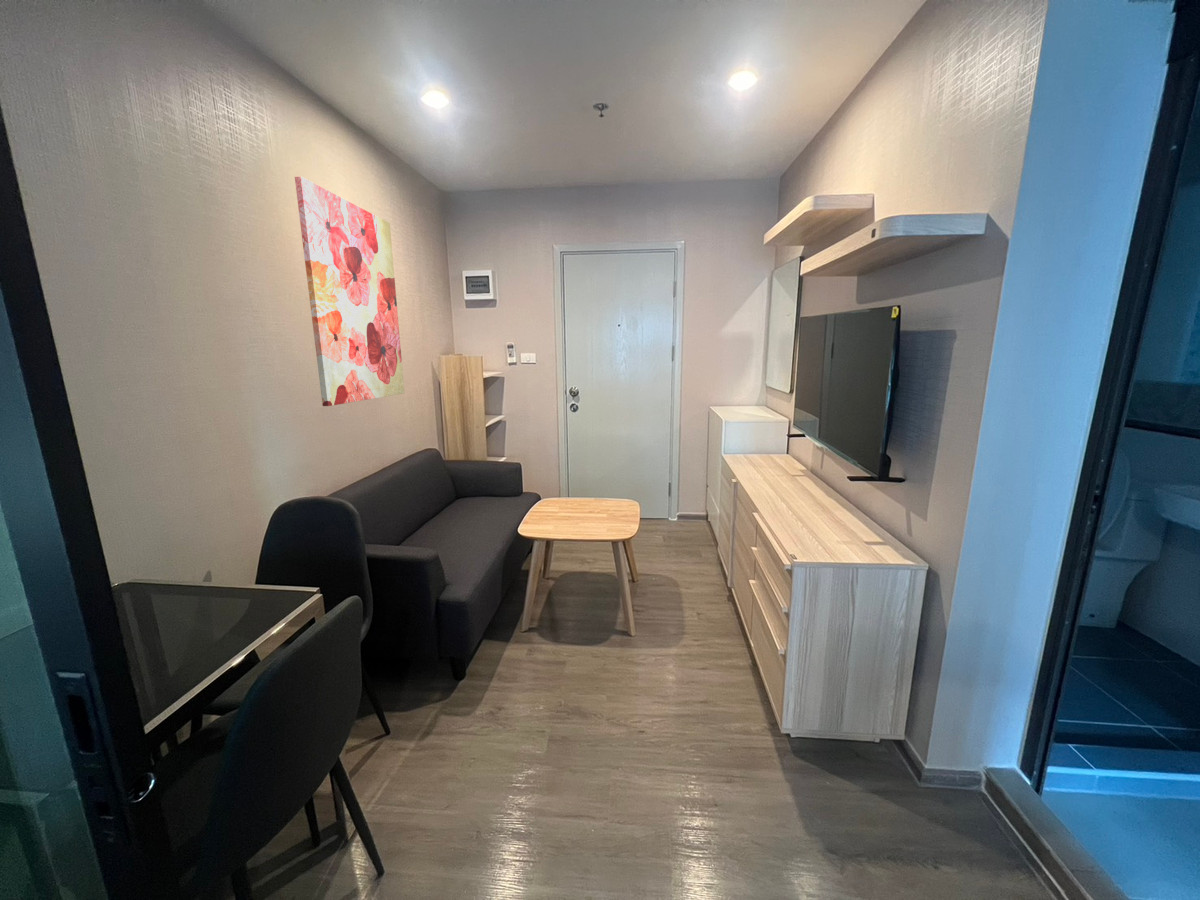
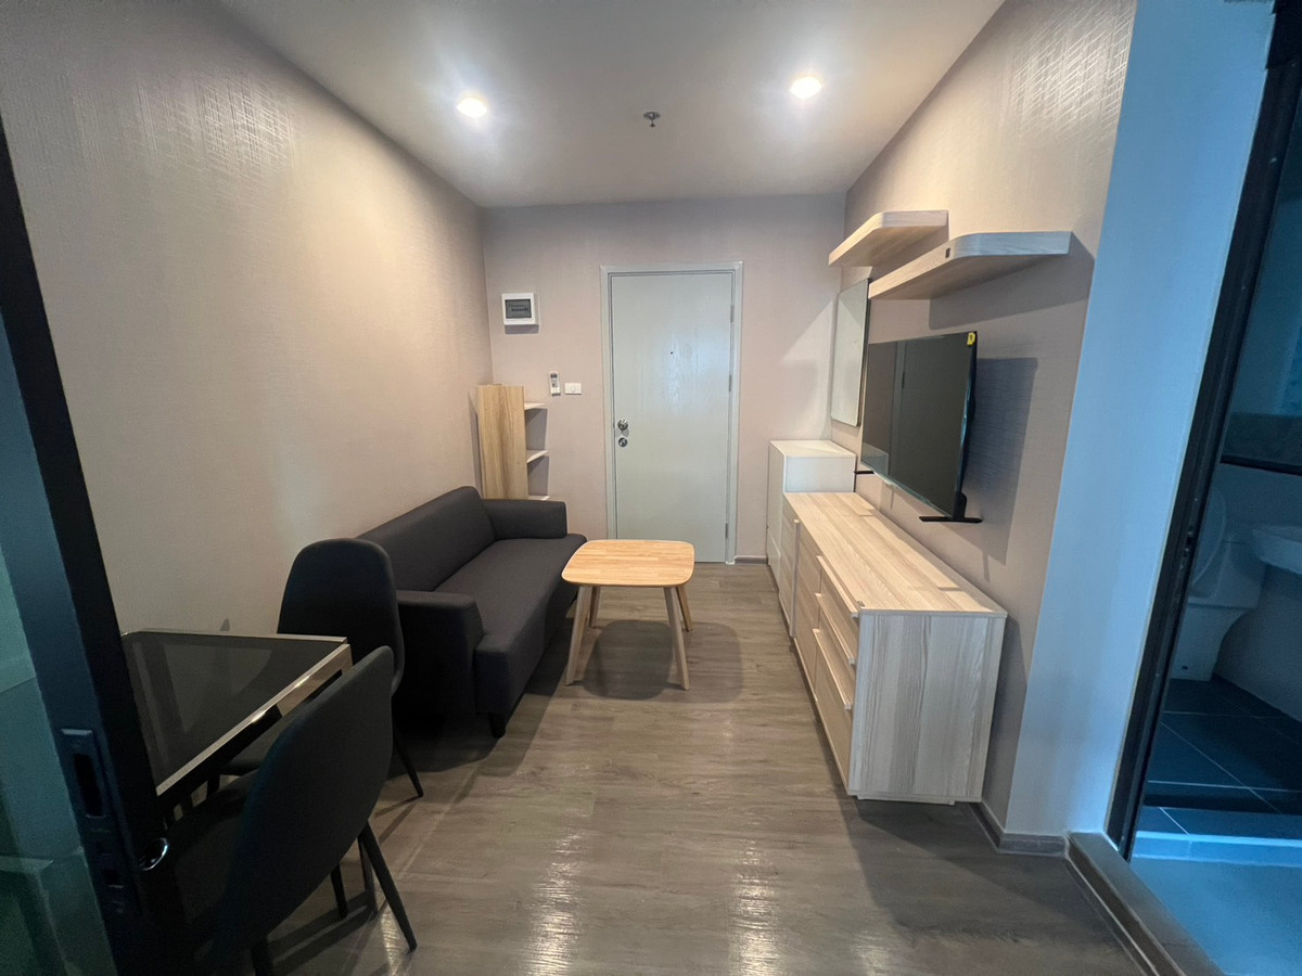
- wall art [294,176,405,407]
